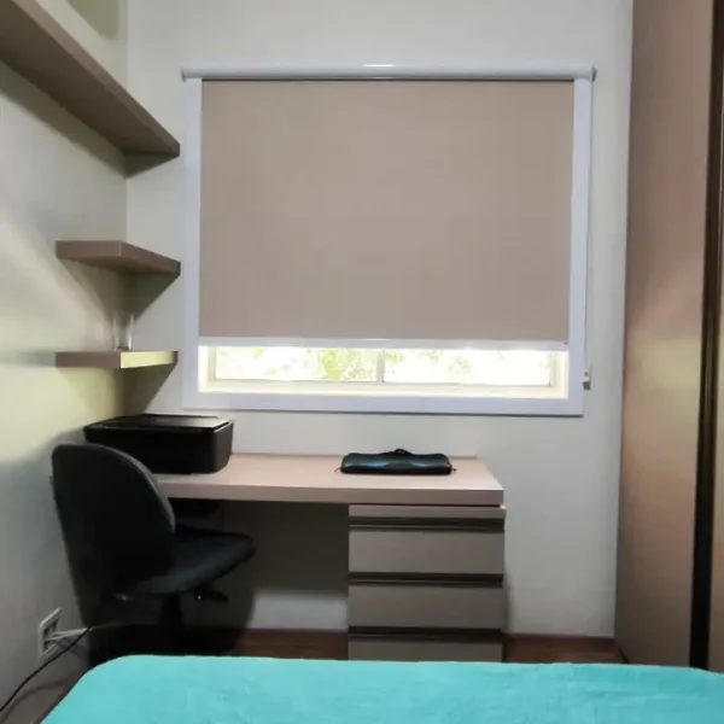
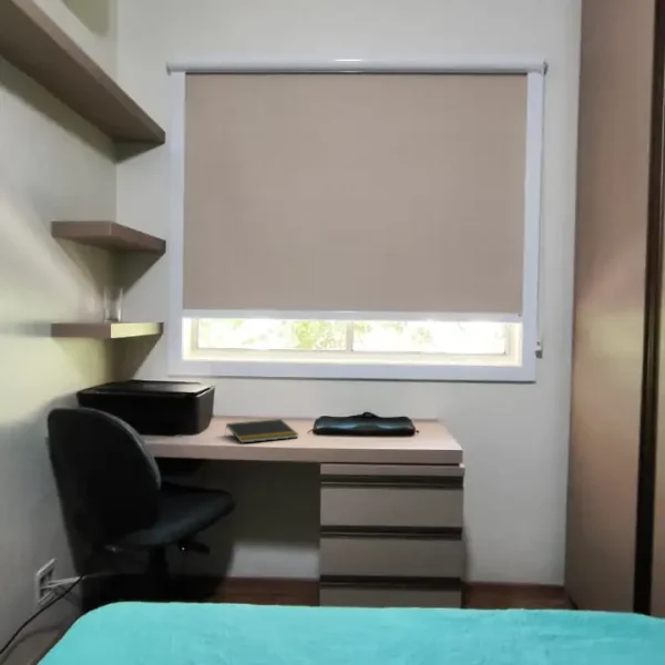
+ notepad [224,418,299,444]
